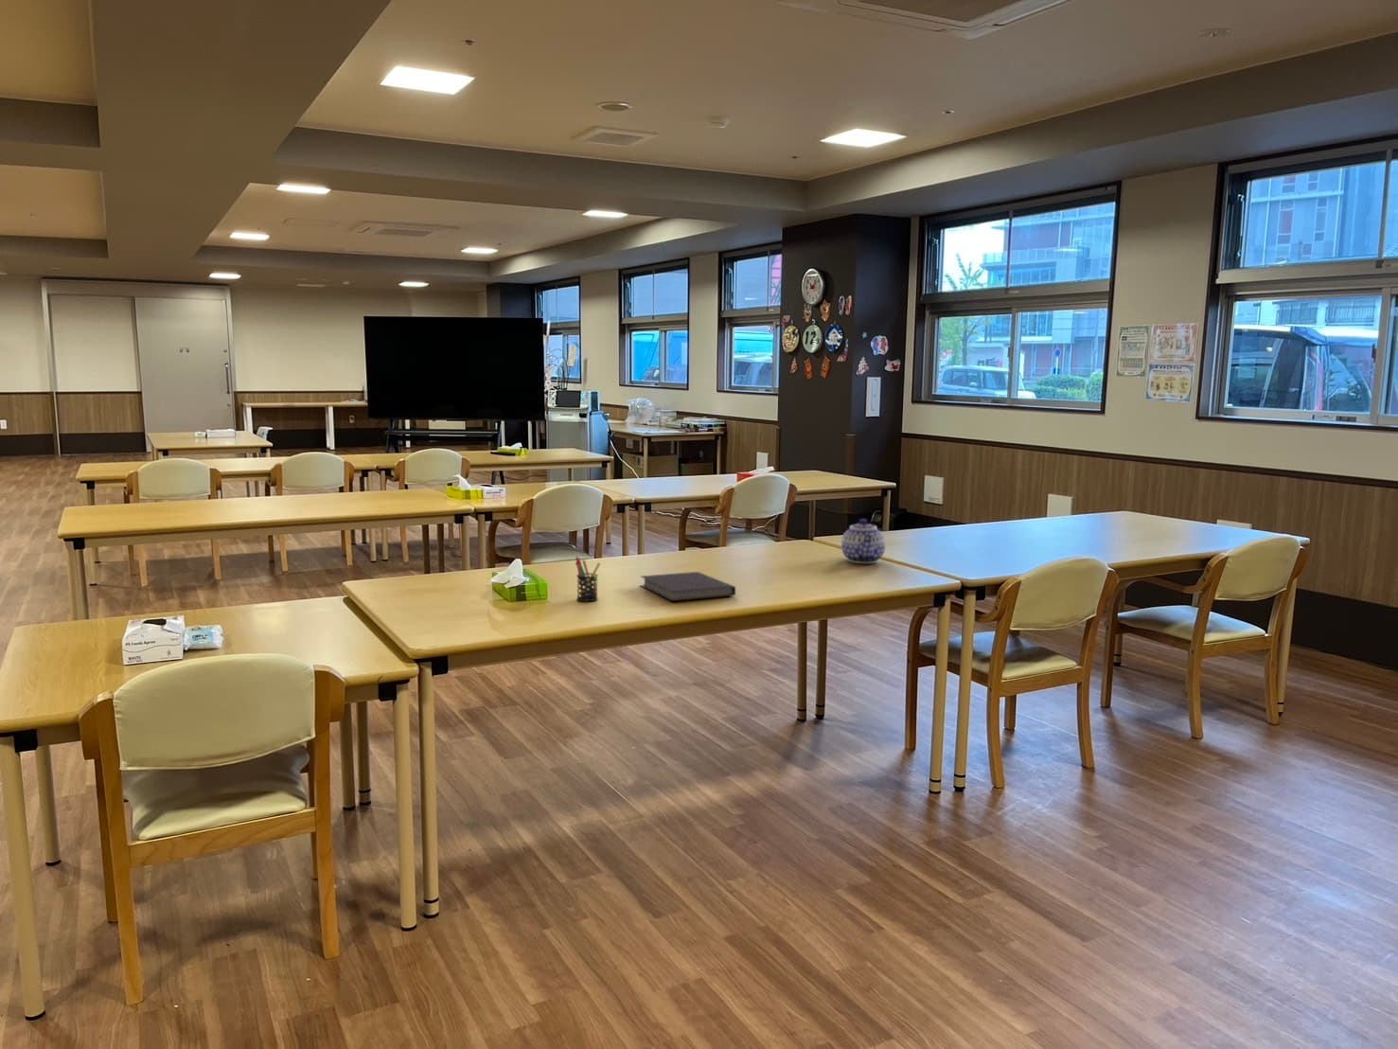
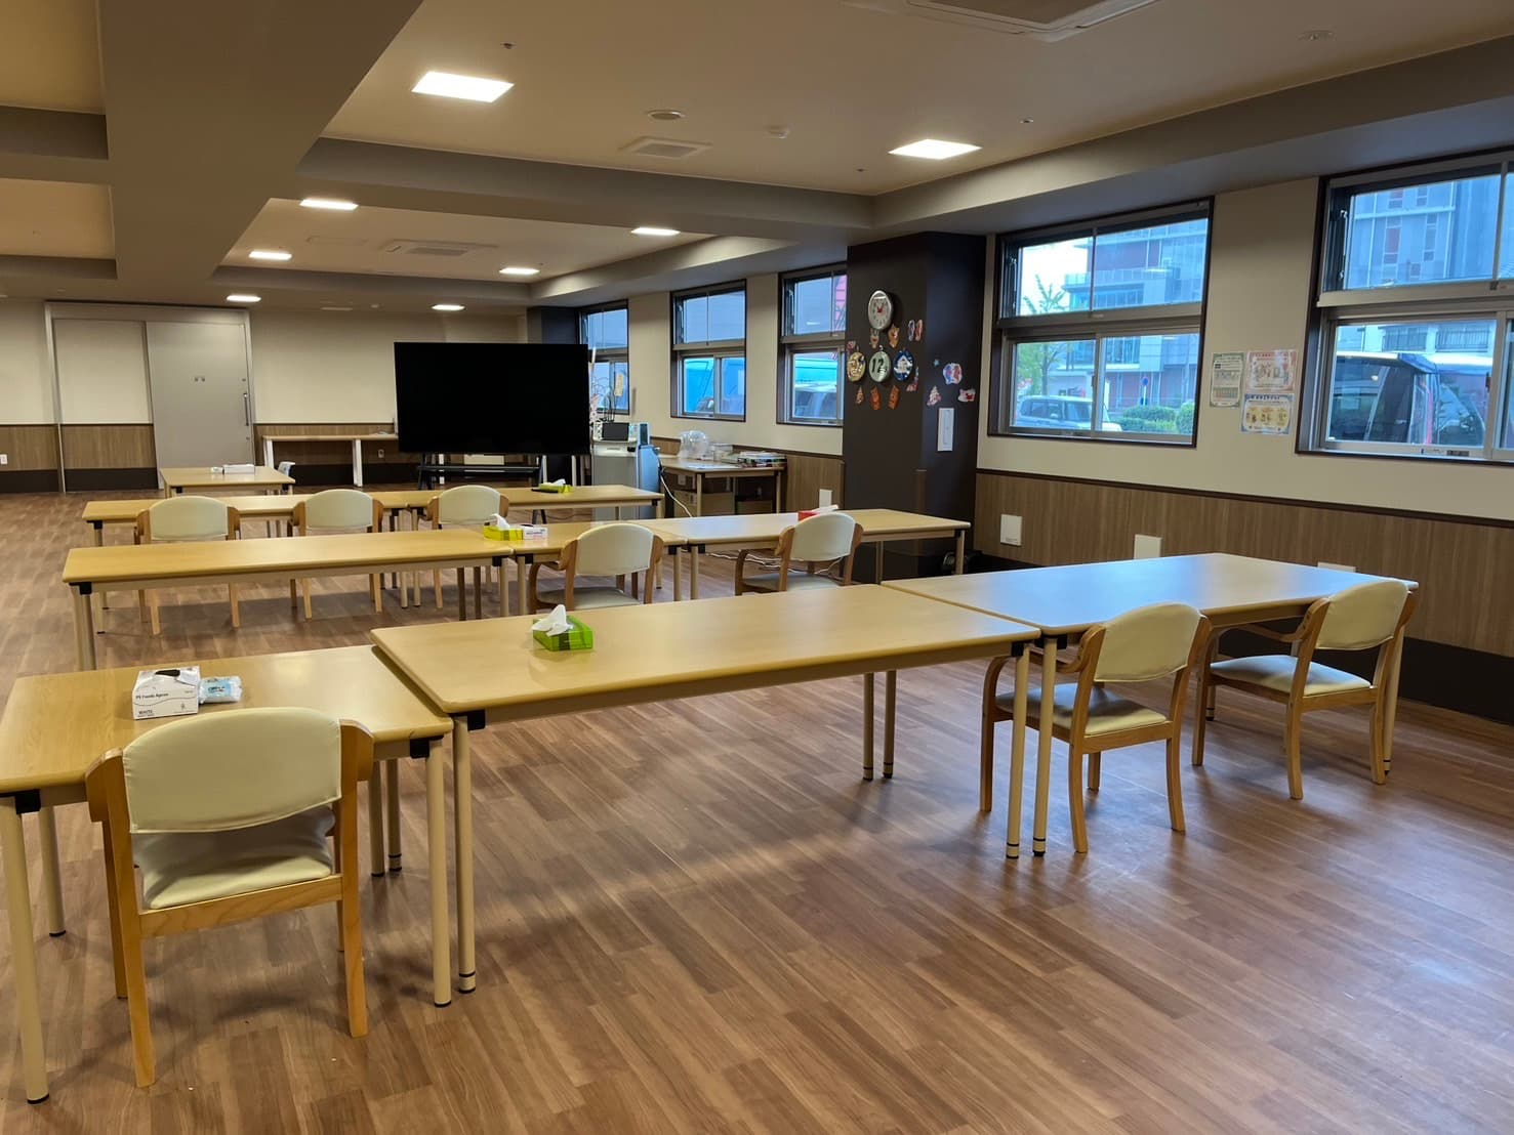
- teapot [841,518,886,564]
- pen holder [575,555,602,602]
- notebook [639,571,736,602]
